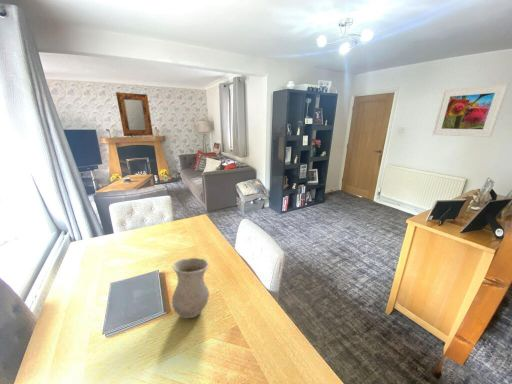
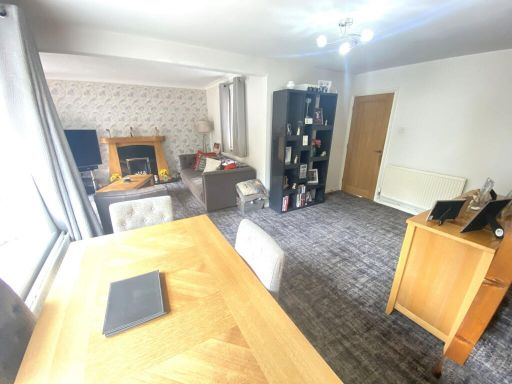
- vase [171,257,210,319]
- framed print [431,82,510,138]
- home mirror [115,91,154,137]
